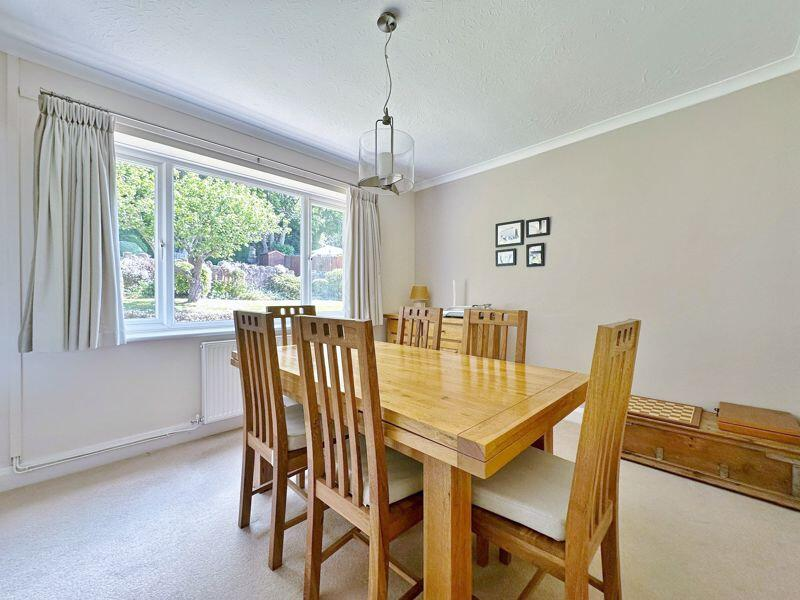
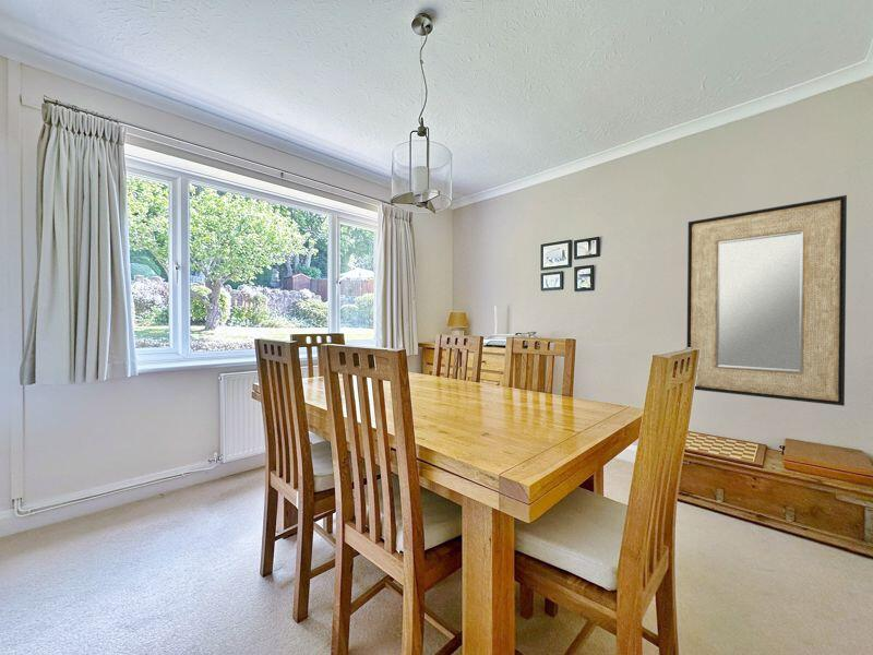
+ home mirror [685,194,848,407]
